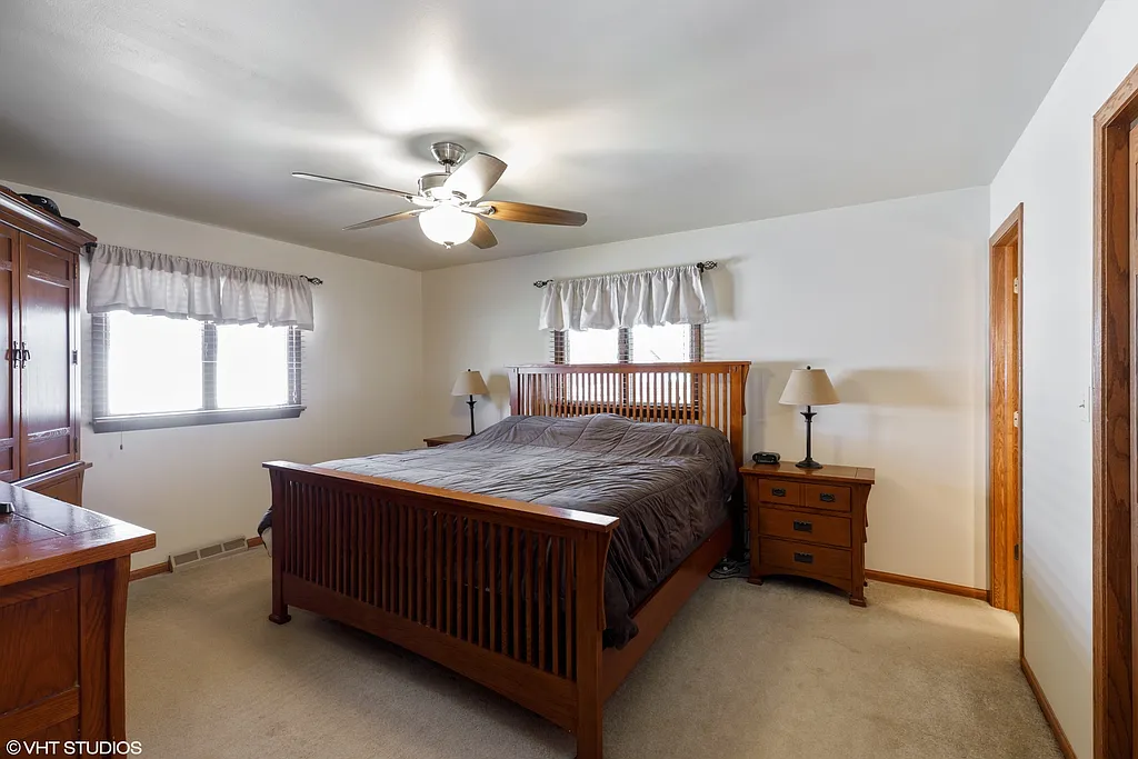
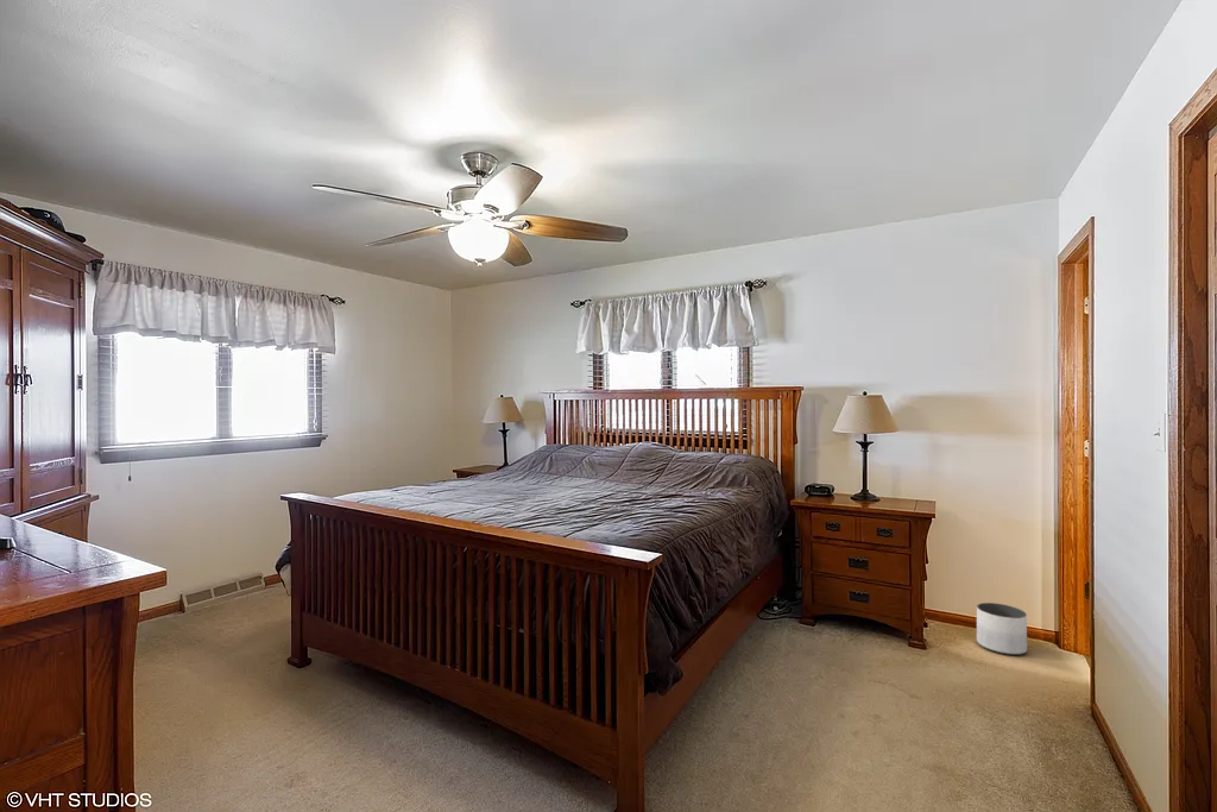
+ planter [976,602,1028,656]
